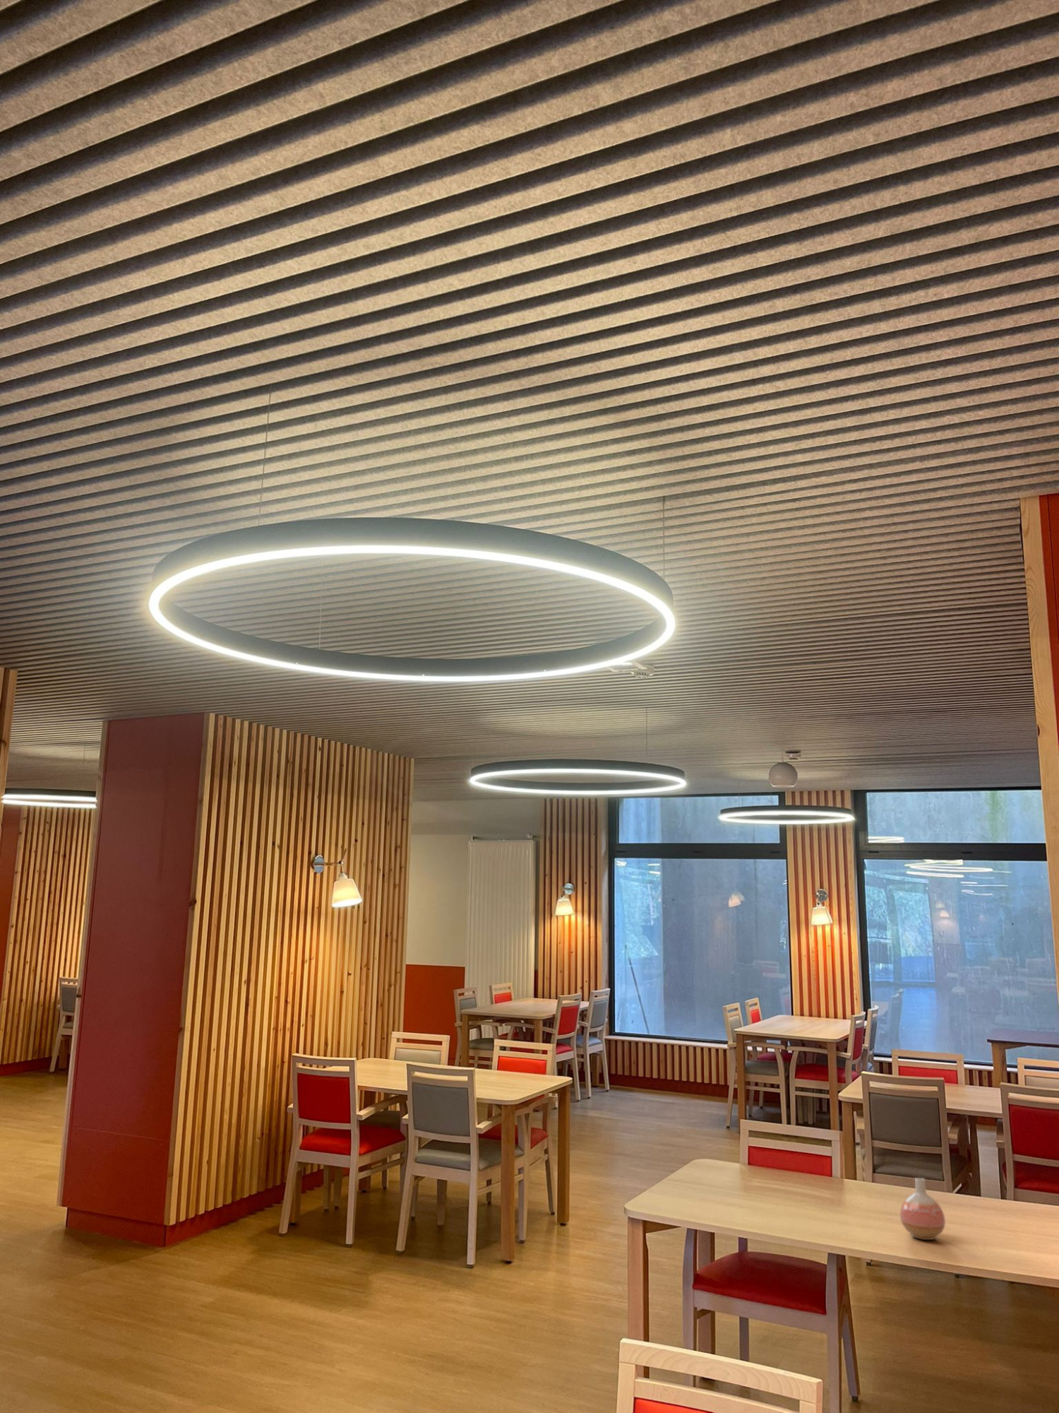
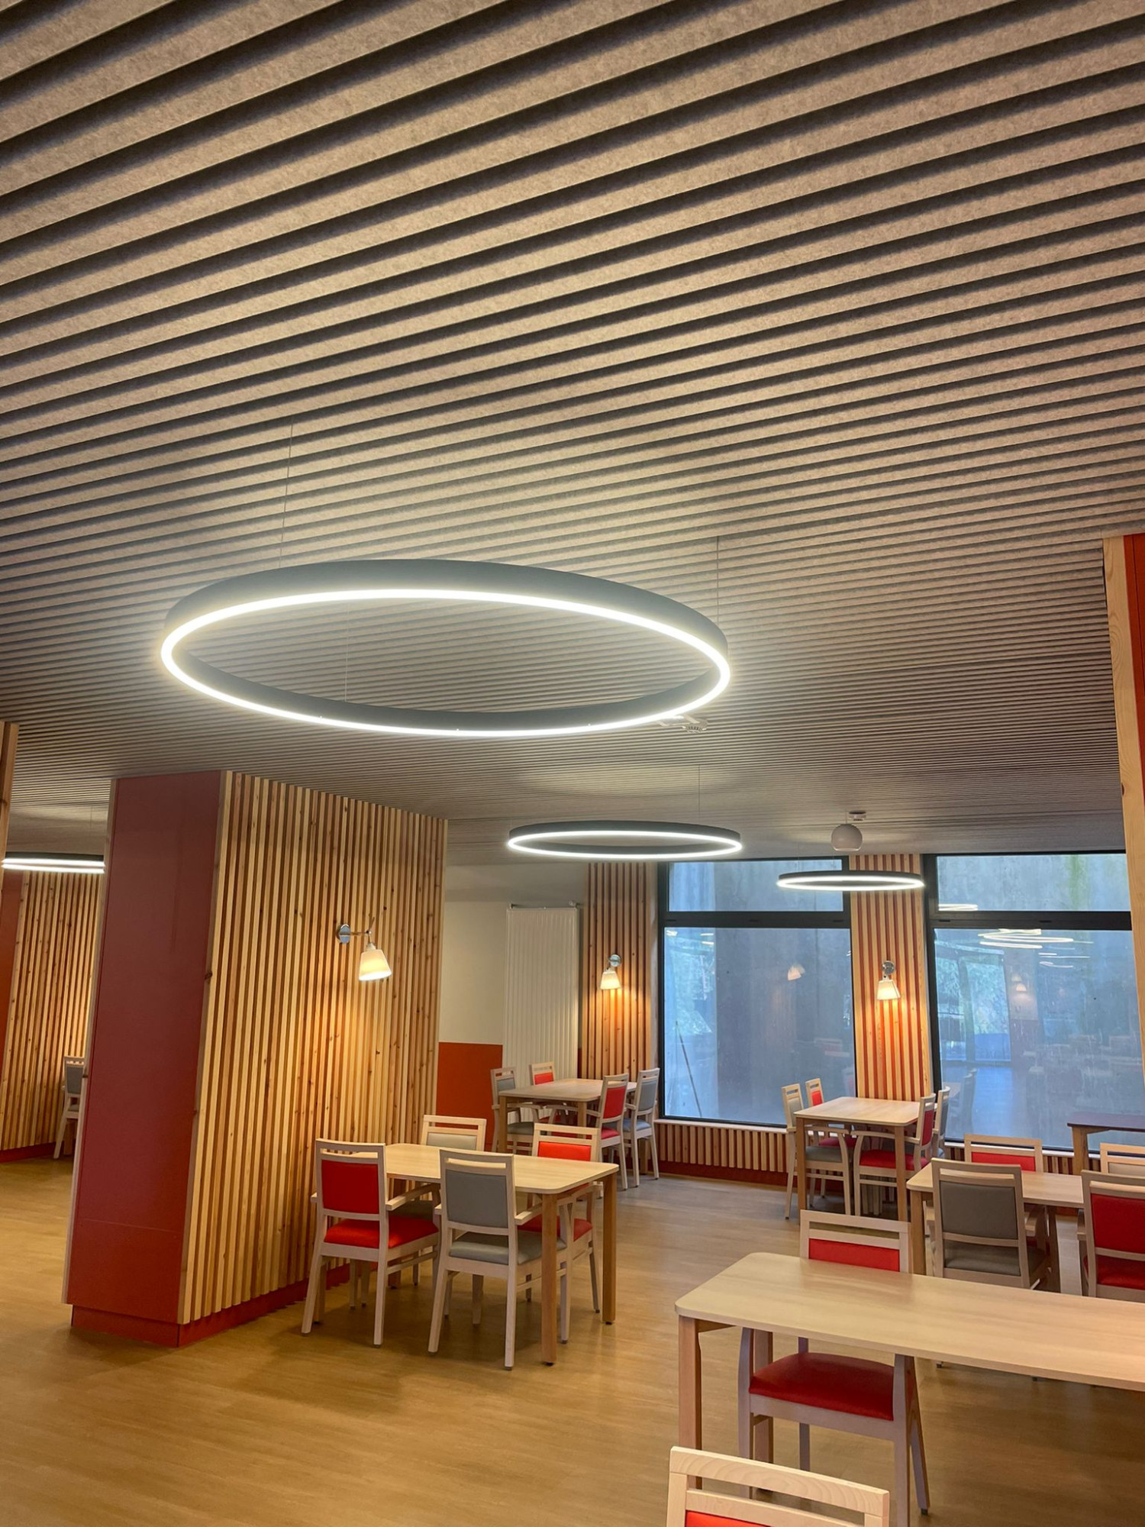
- vase [900,1177,946,1241]
